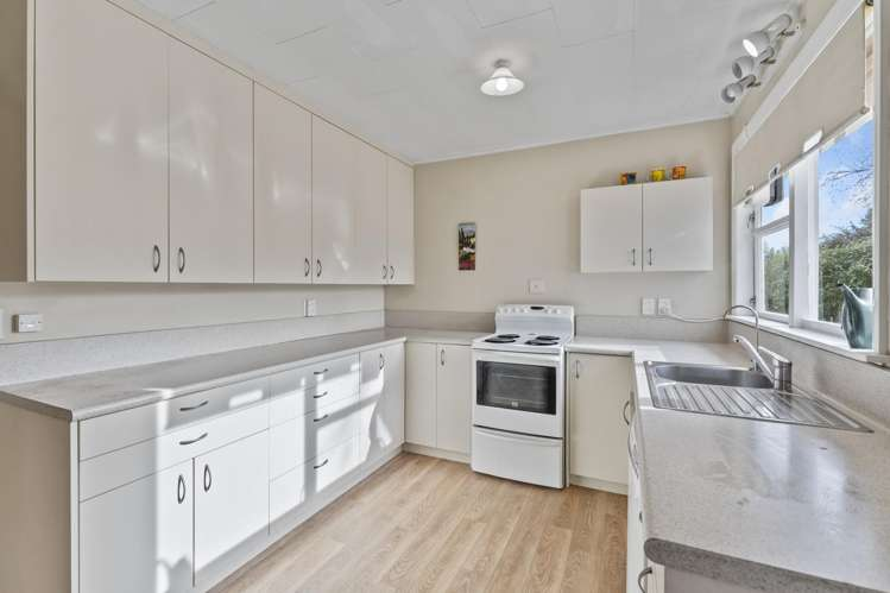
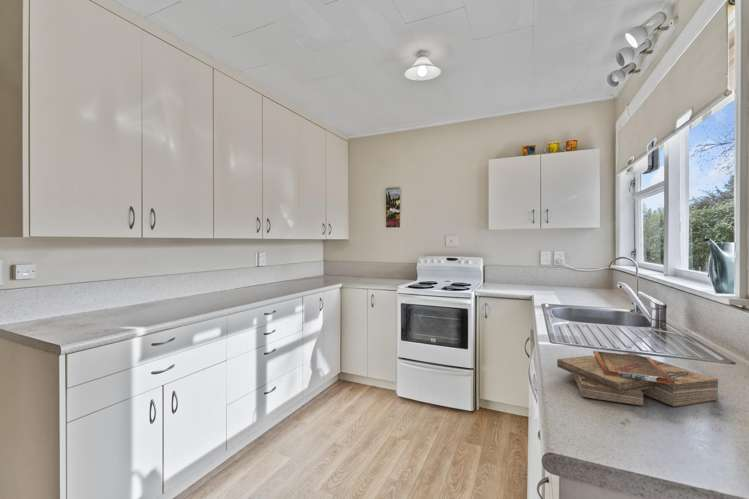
+ clipboard [556,350,719,408]
